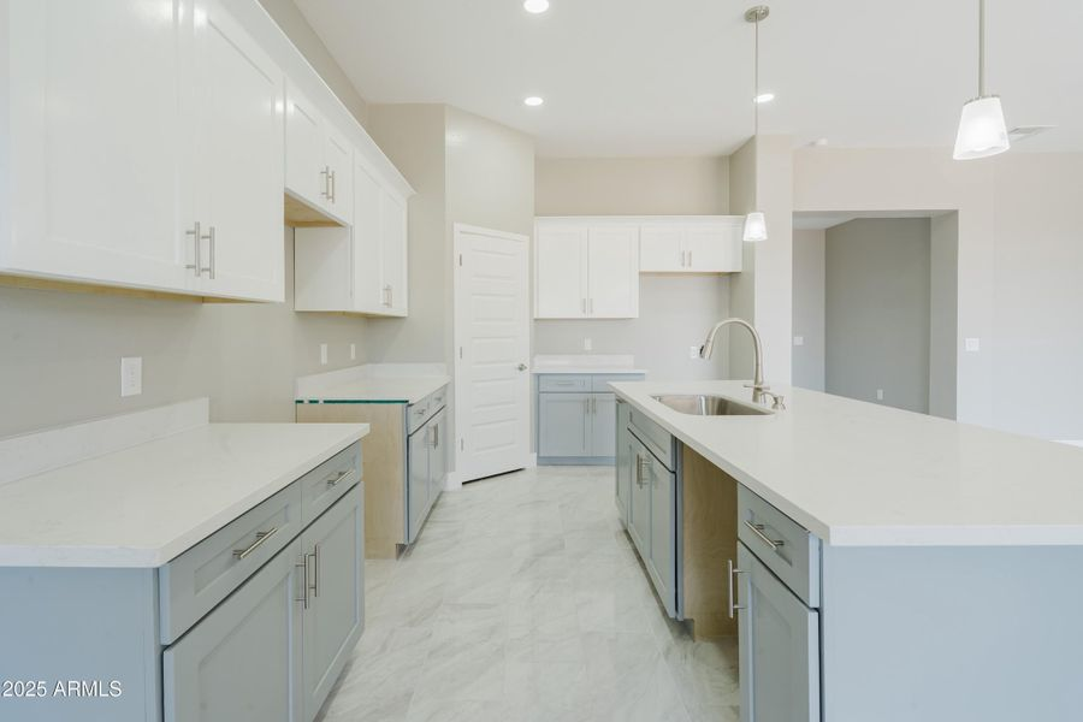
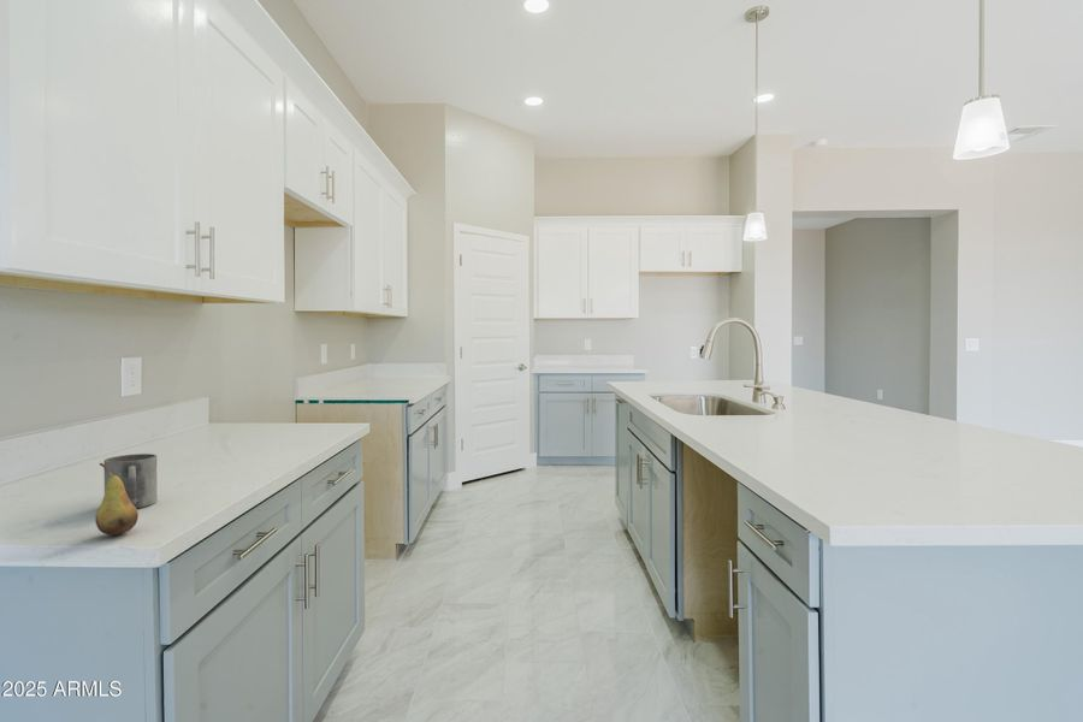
+ mug [103,452,159,509]
+ fruit [94,462,140,537]
